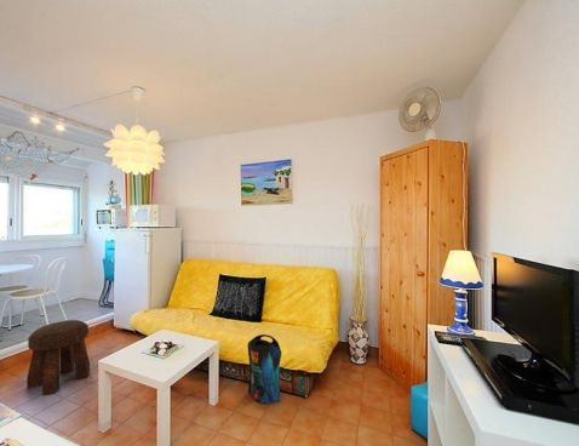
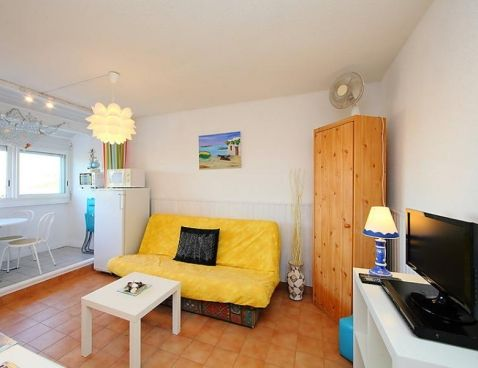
- pouch [247,333,282,405]
- stool [25,319,91,396]
